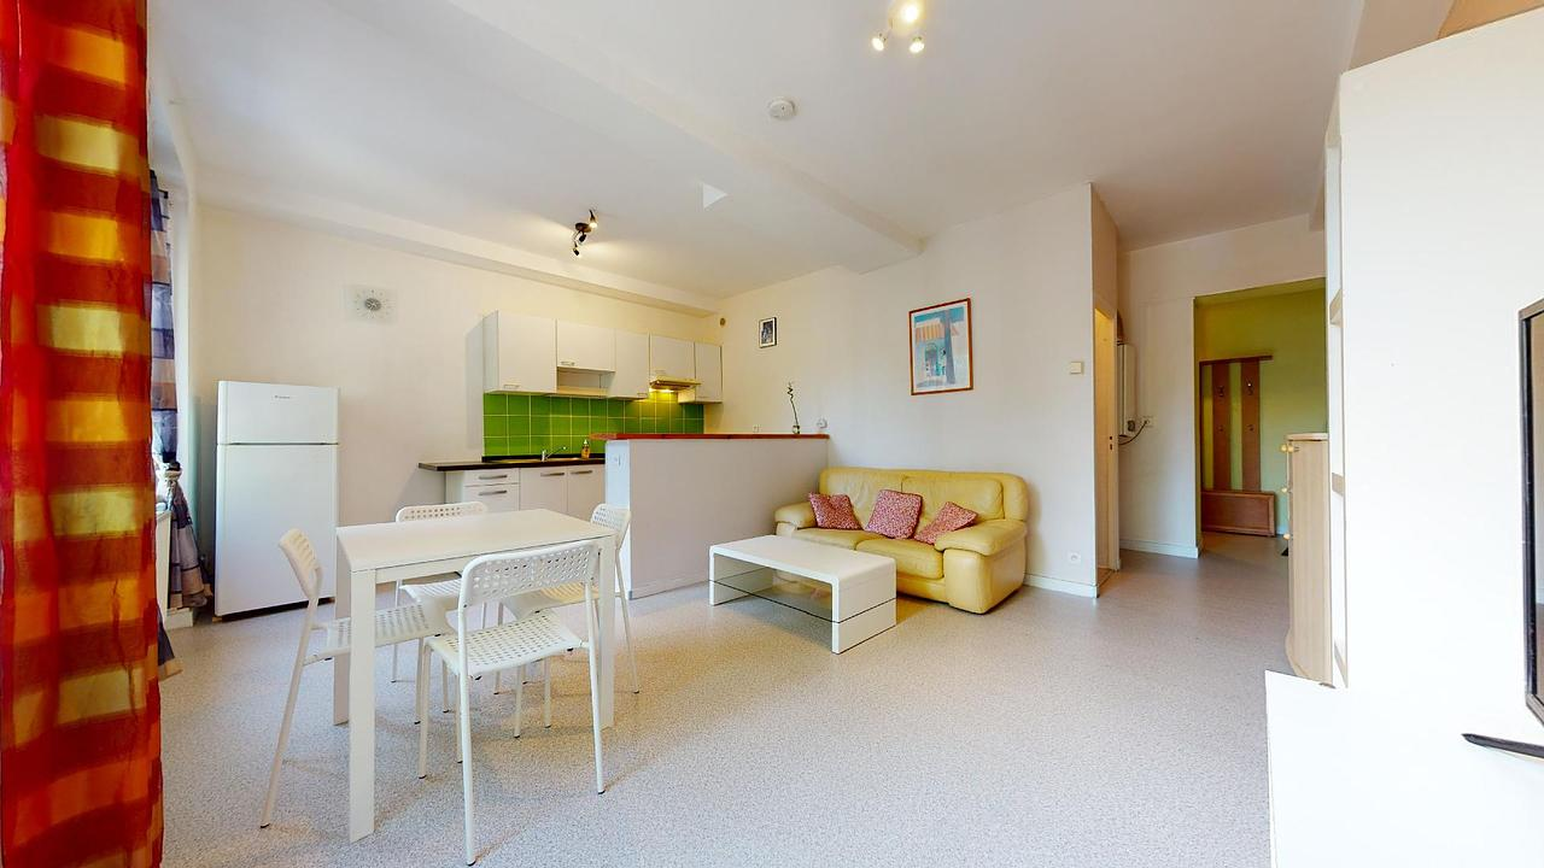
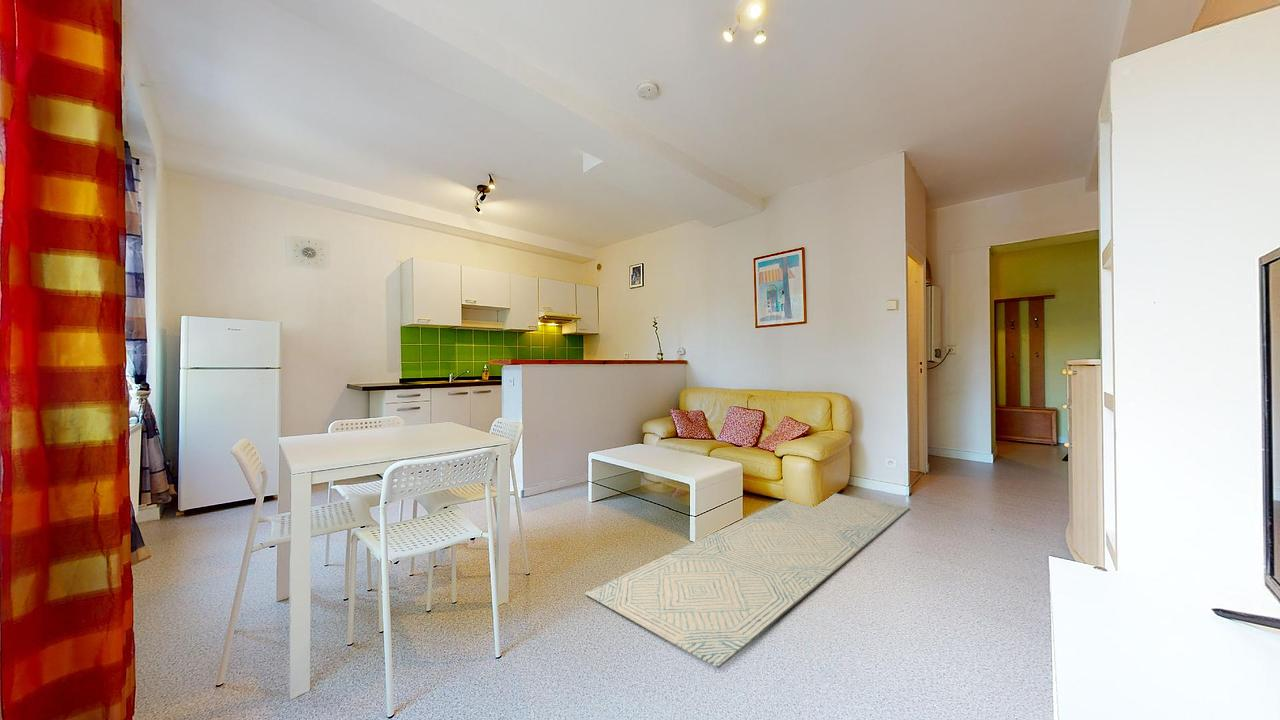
+ rug [584,492,910,669]
